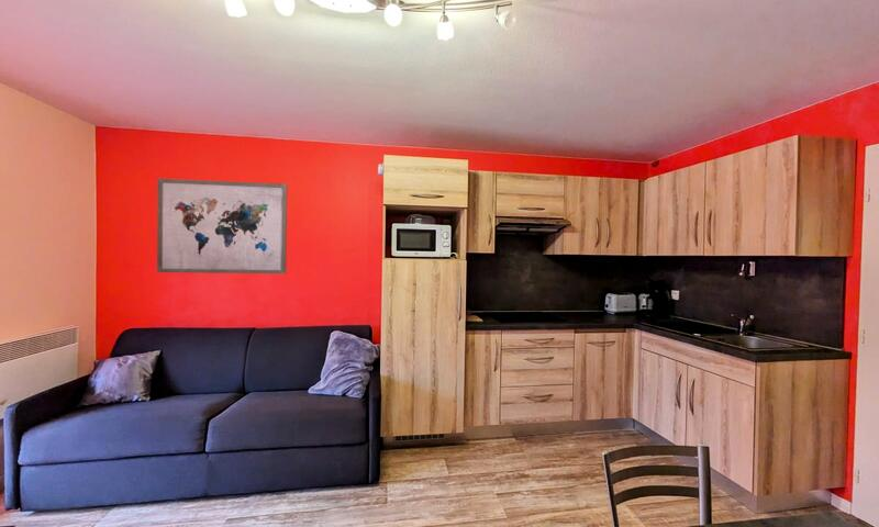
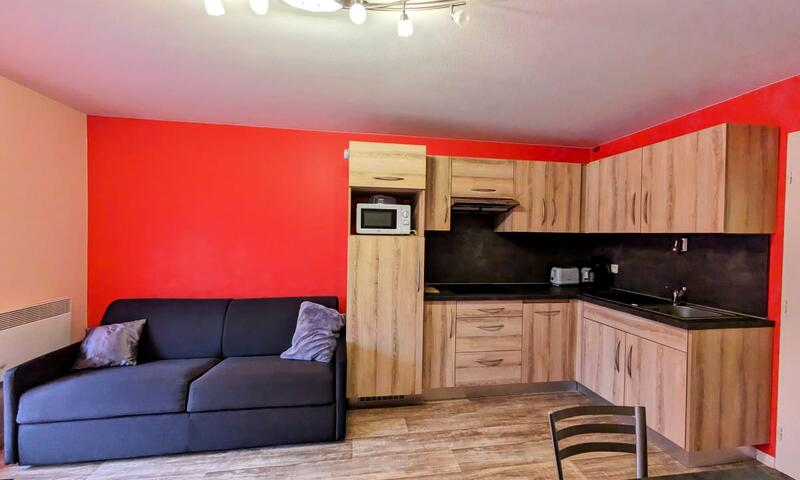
- wall art [156,177,288,276]
